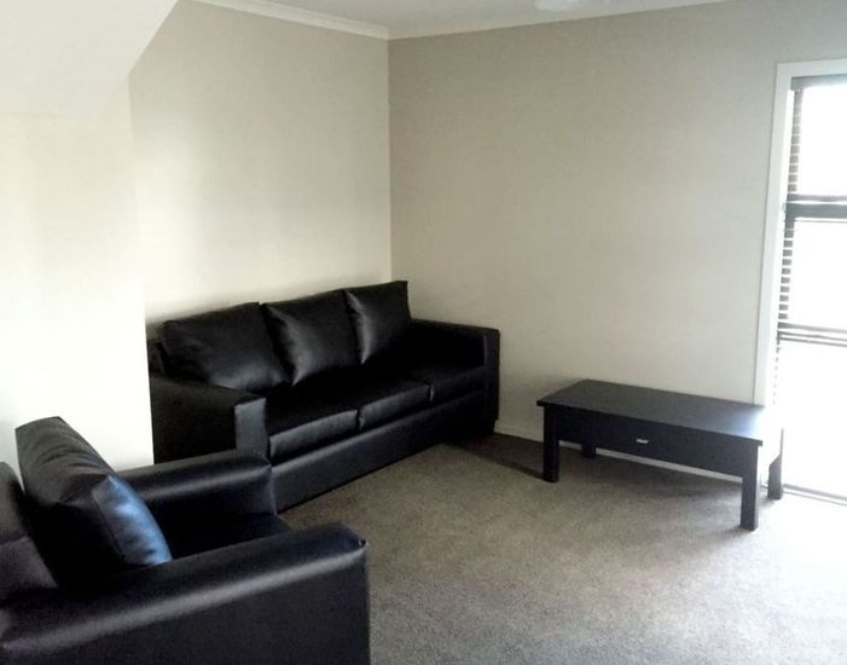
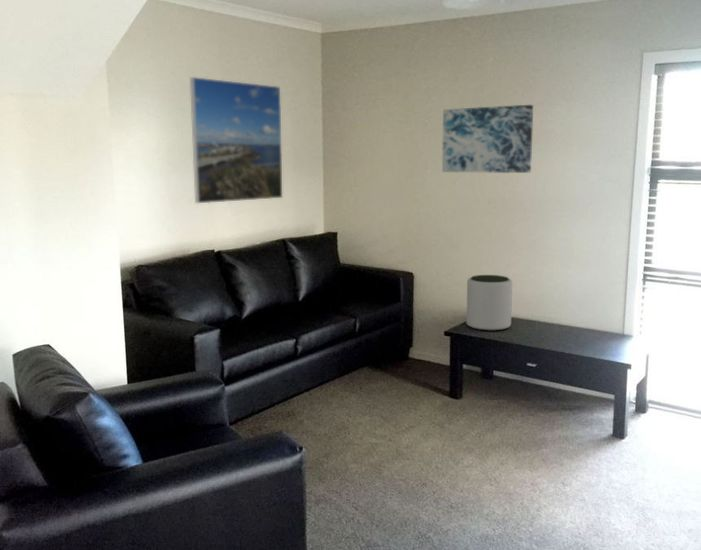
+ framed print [189,76,283,204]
+ plant pot [465,274,513,332]
+ wall art [441,104,534,174]
